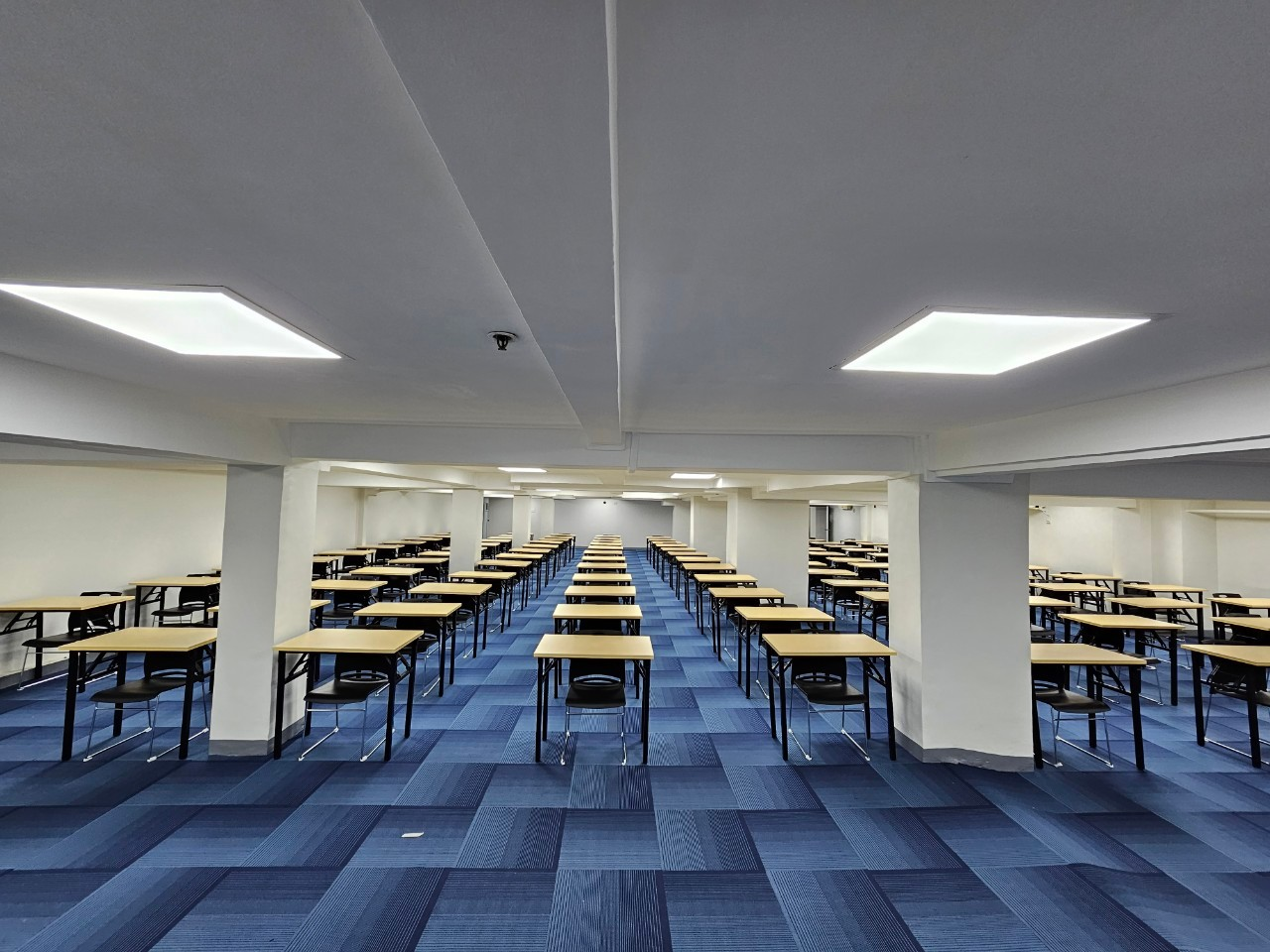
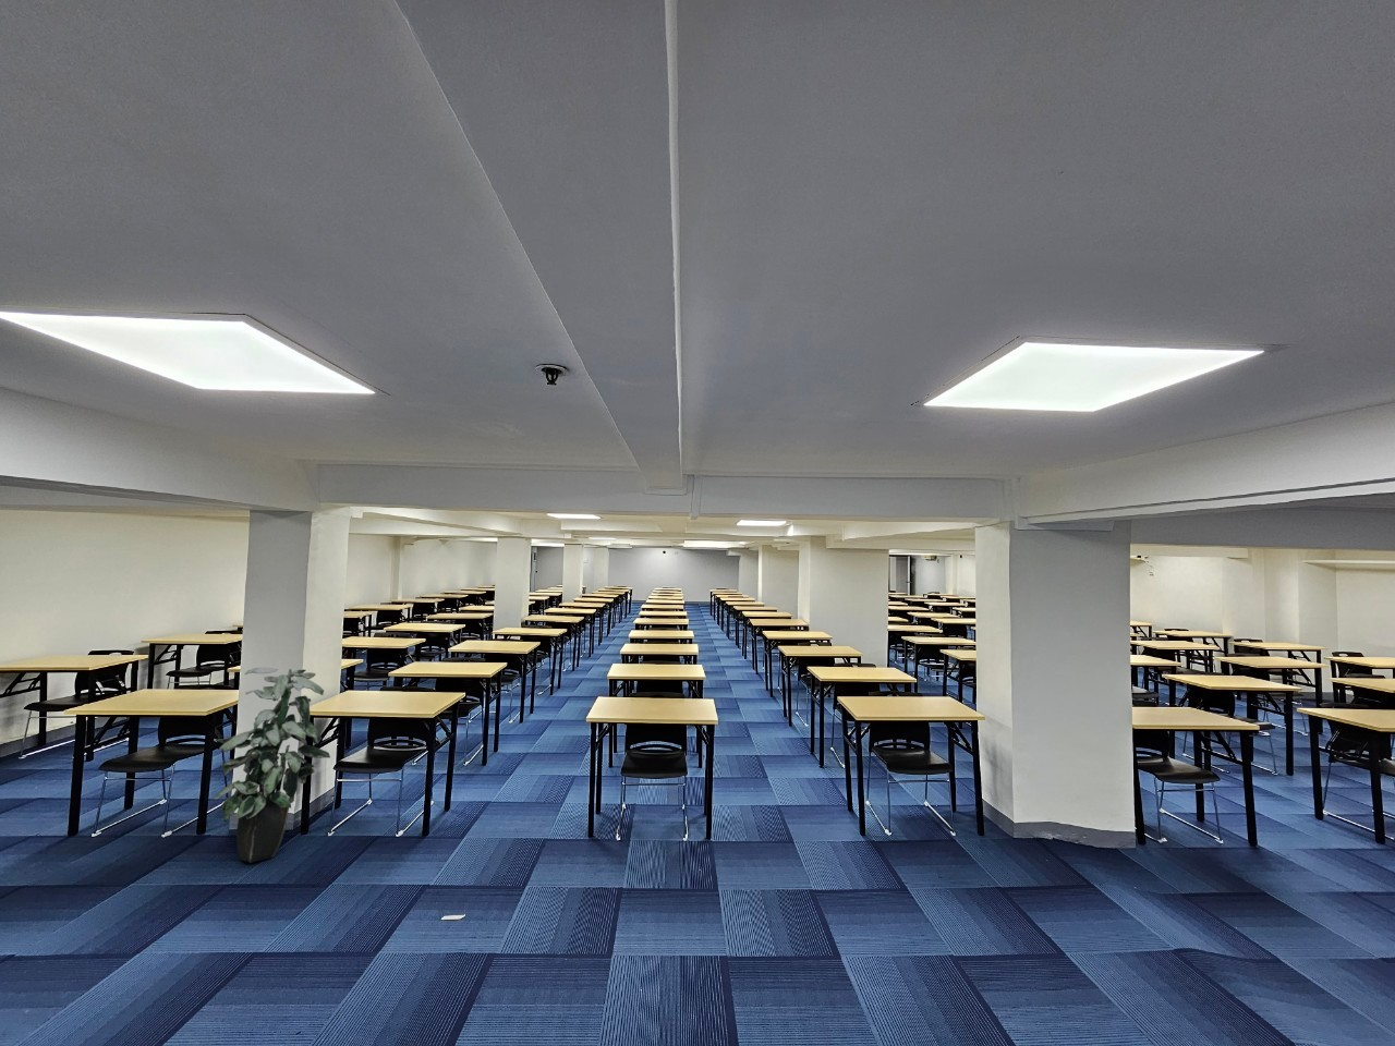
+ indoor plant [213,667,332,864]
